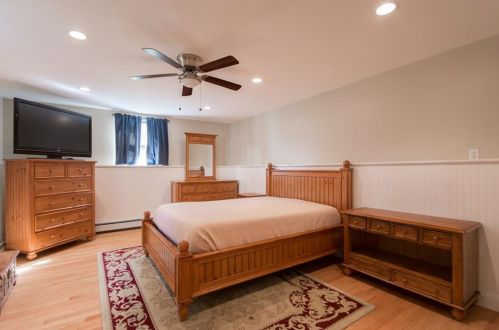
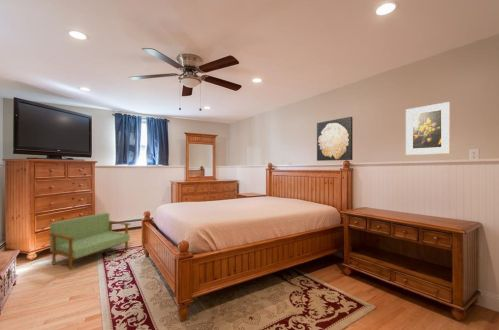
+ wall art [316,116,354,162]
+ armchair [48,212,131,271]
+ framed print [405,101,451,156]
